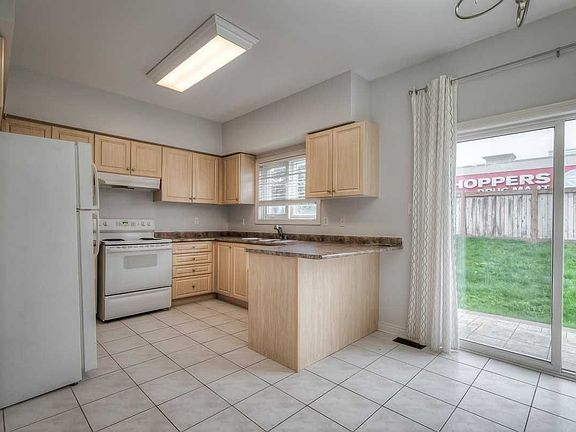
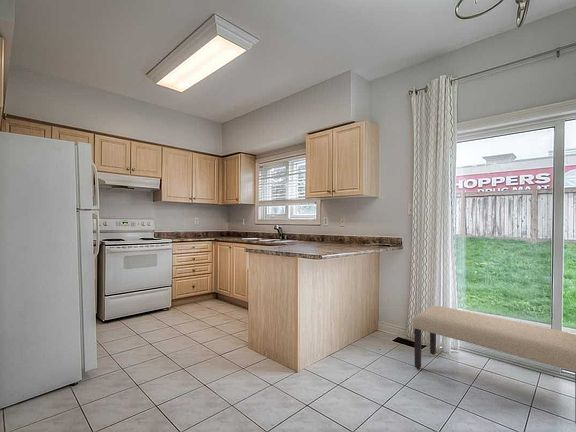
+ bench [411,305,576,425]
